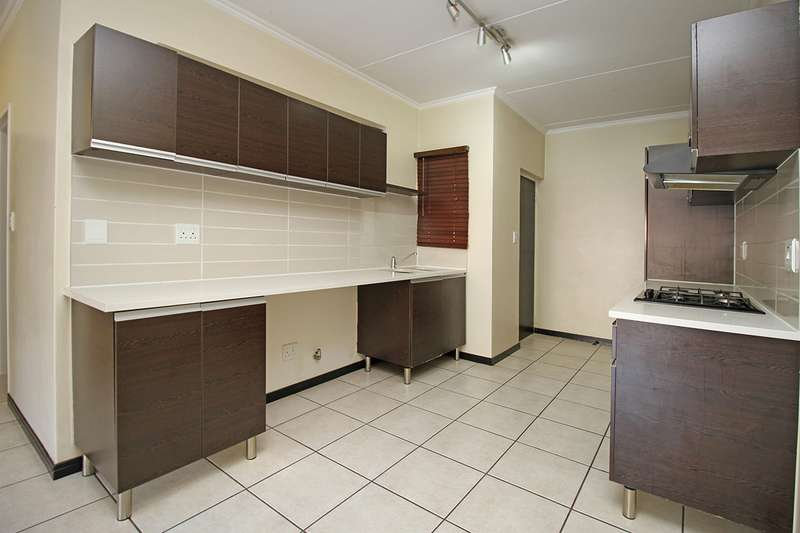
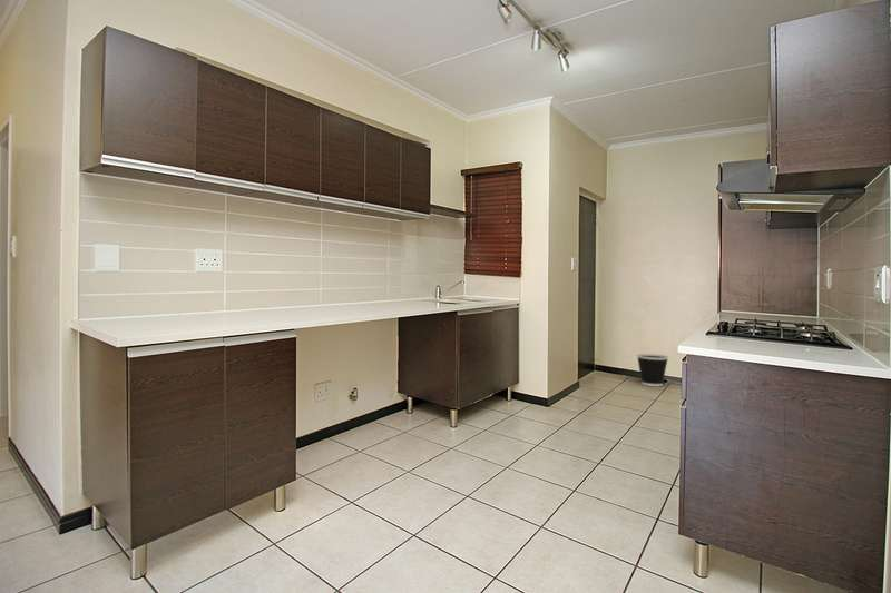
+ wastebasket [636,353,669,387]
